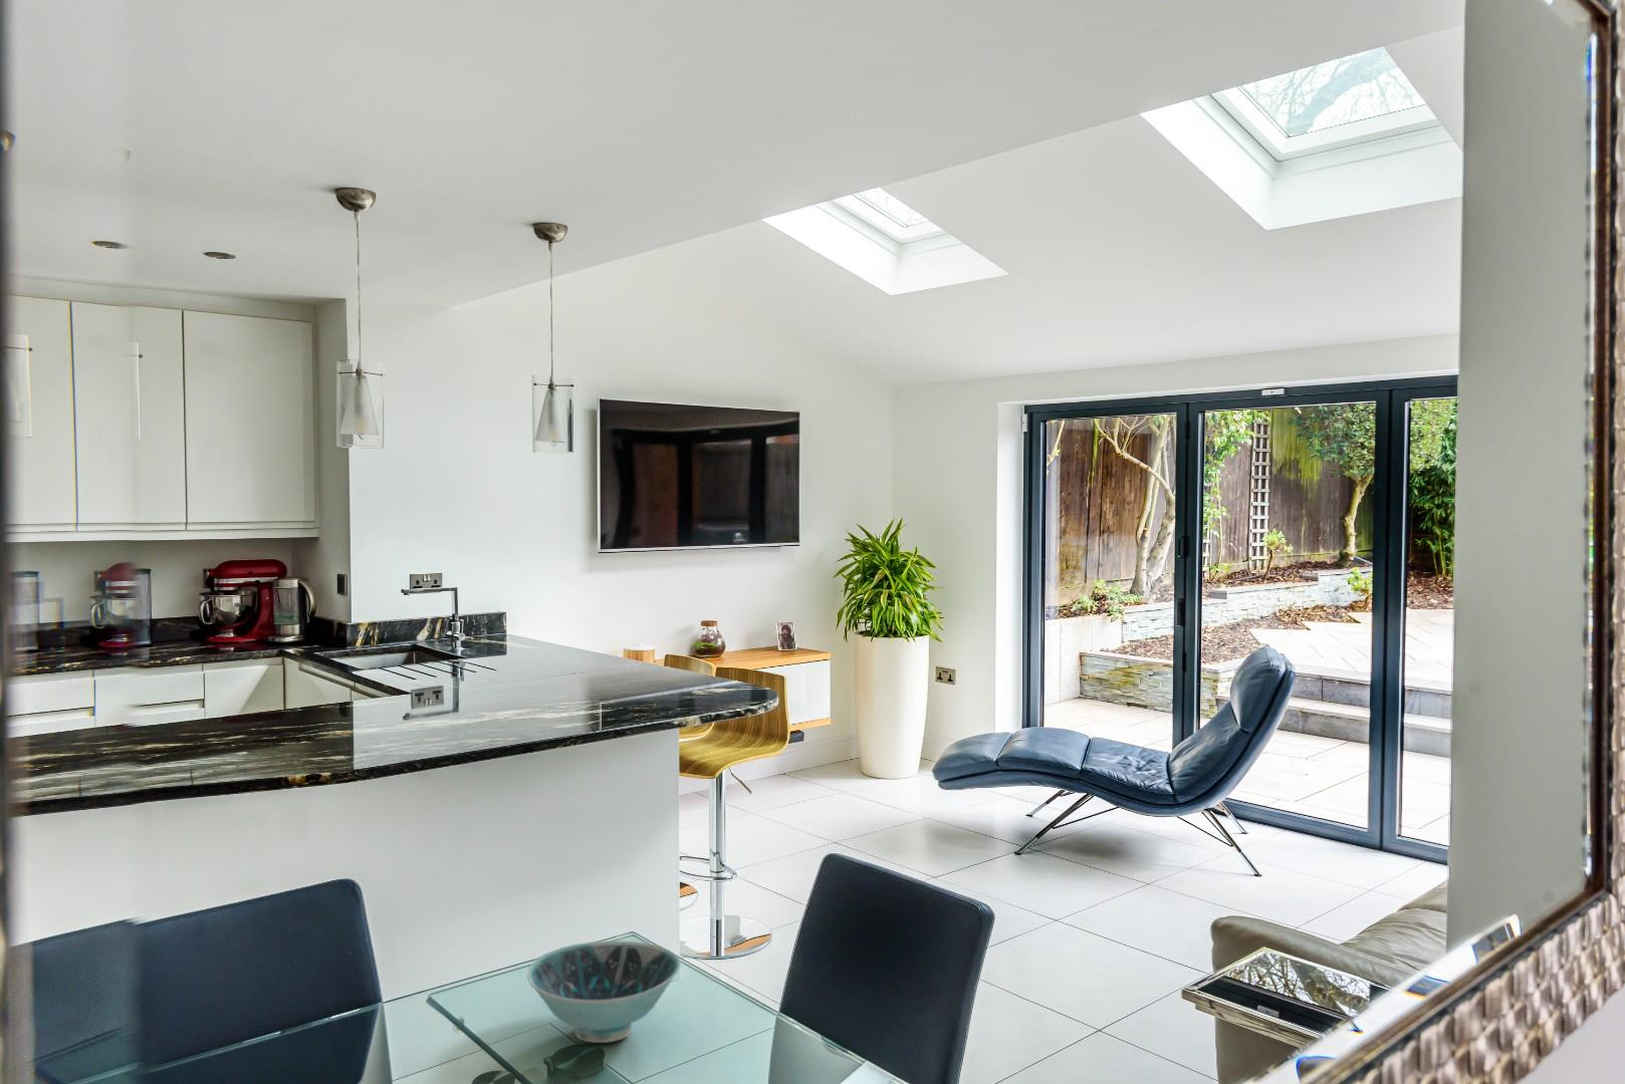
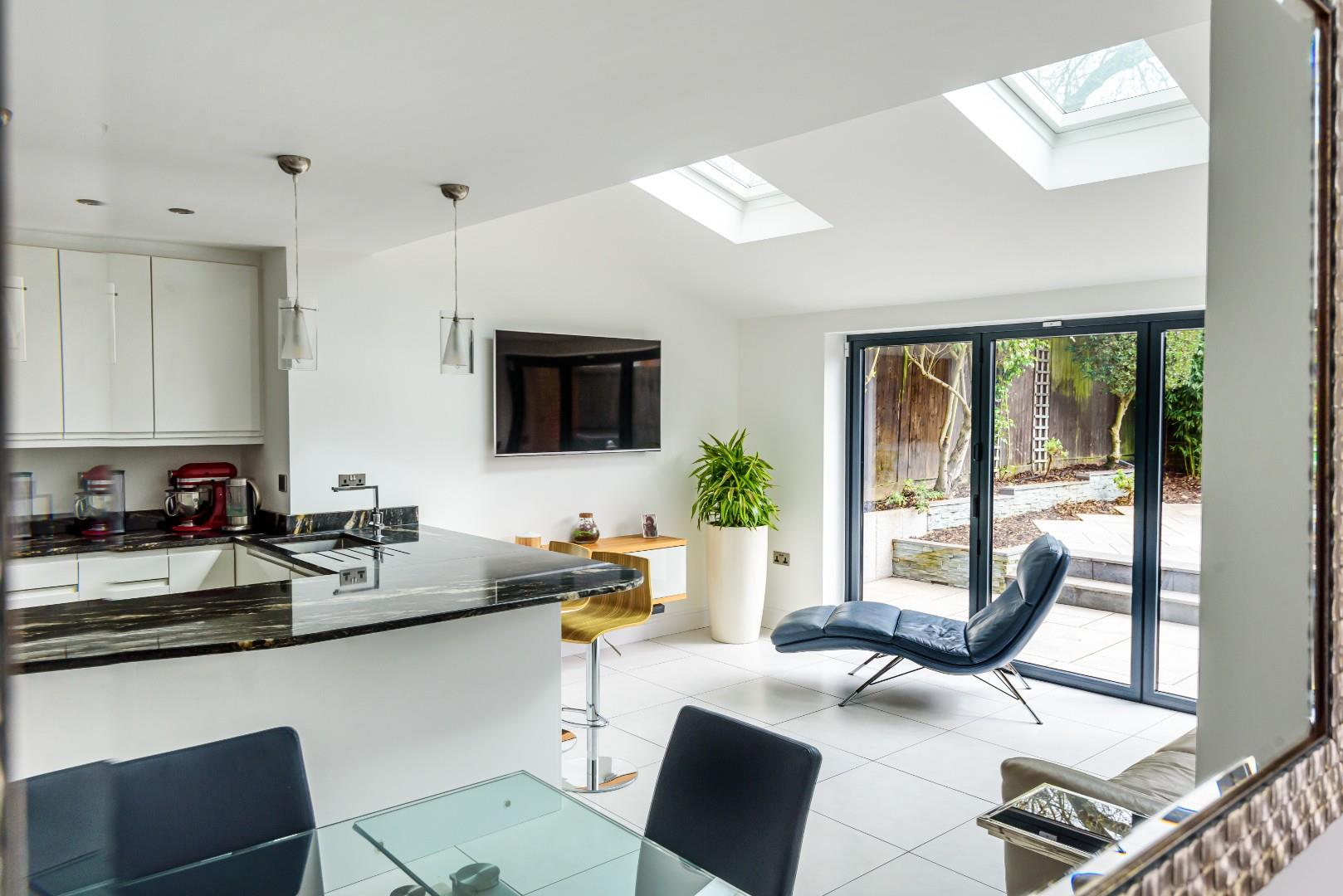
- bowl [526,940,682,1044]
